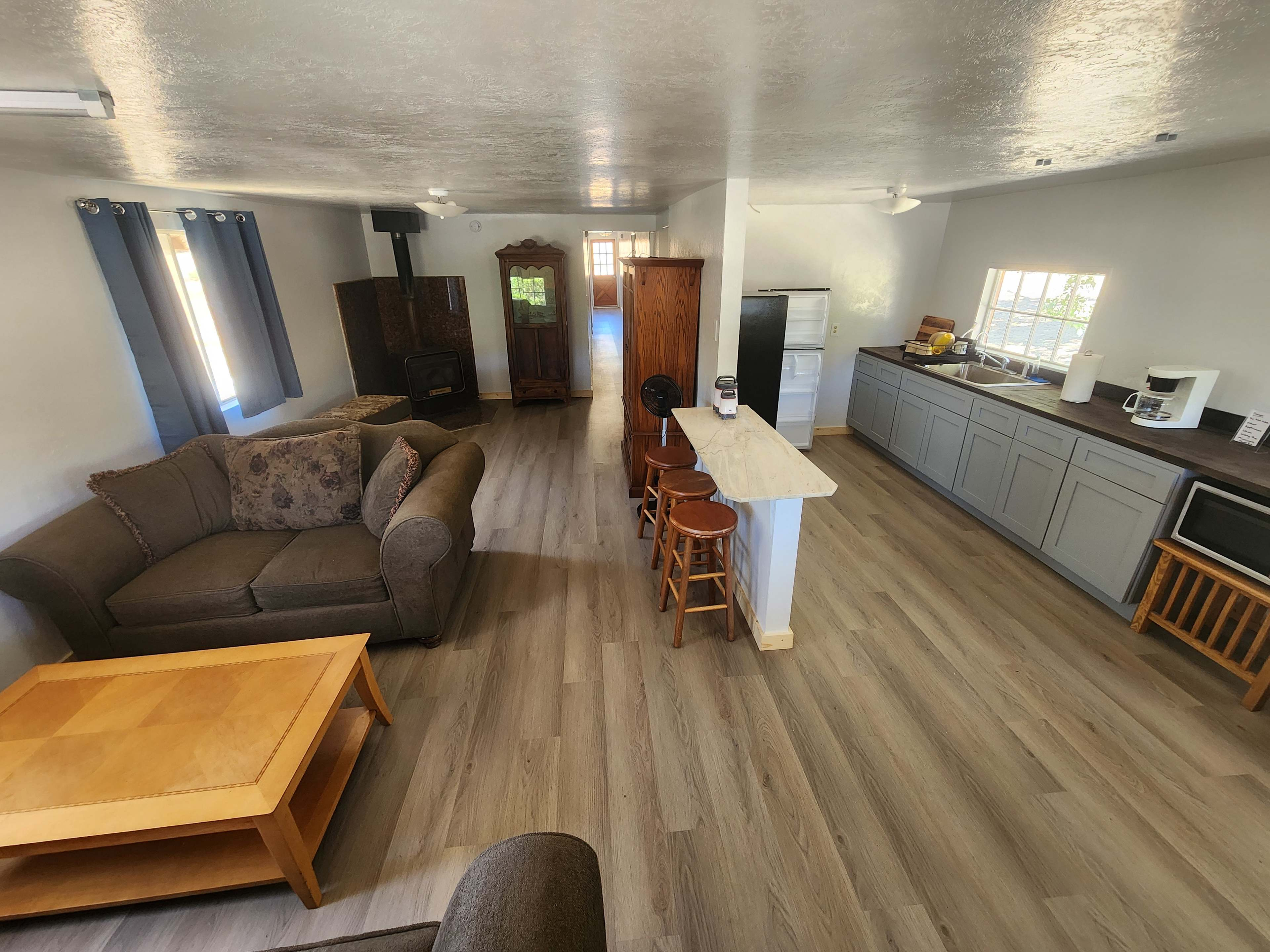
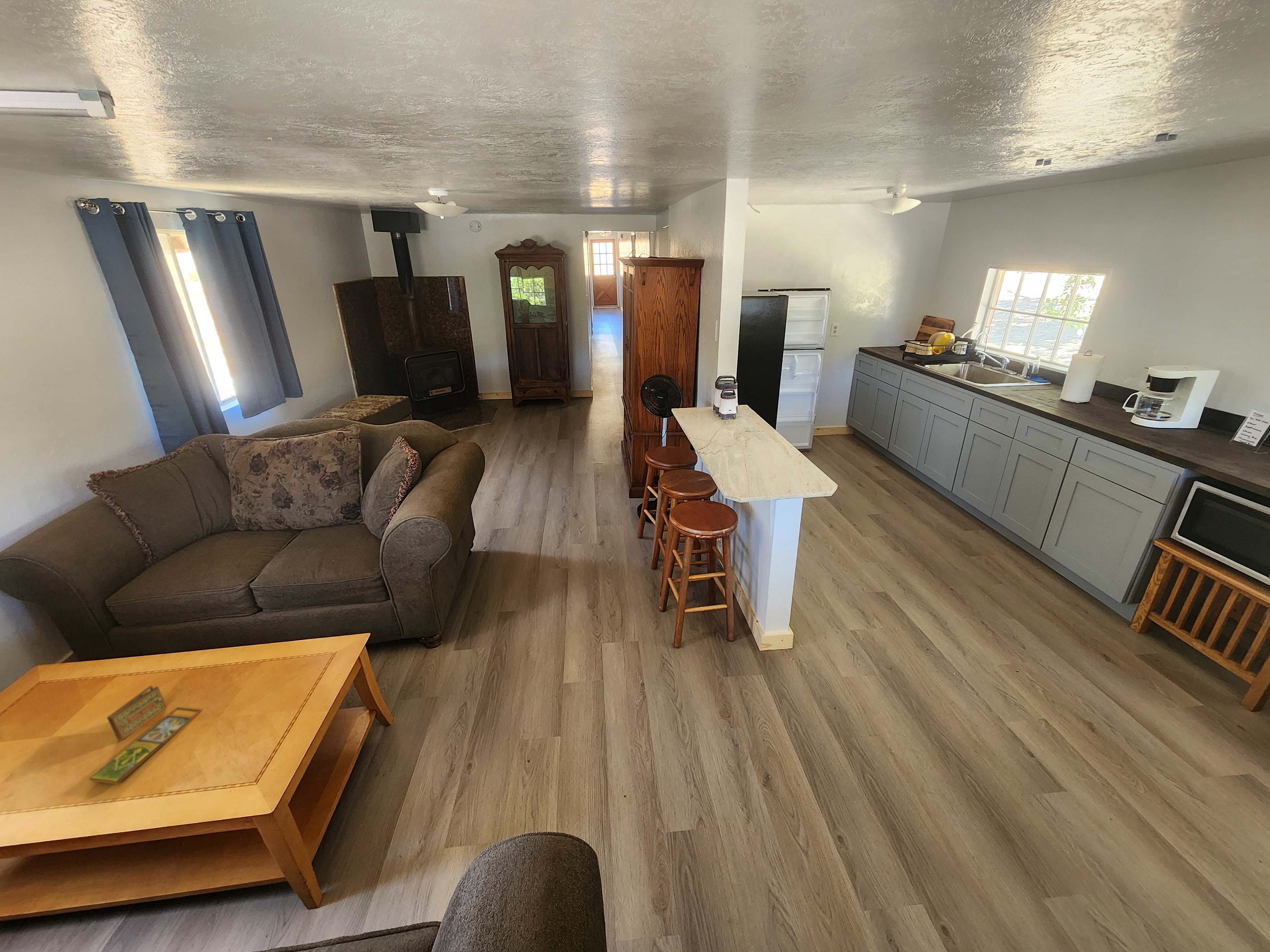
+ board game [89,685,202,784]
